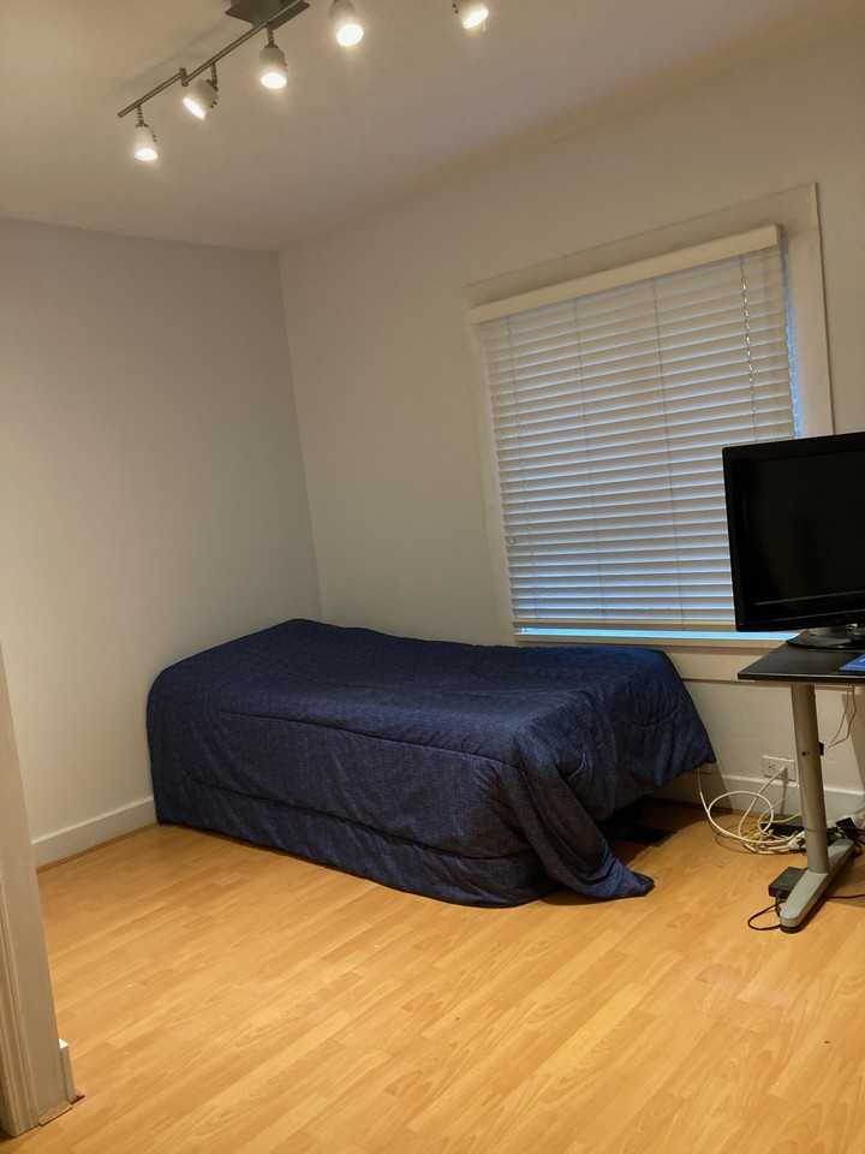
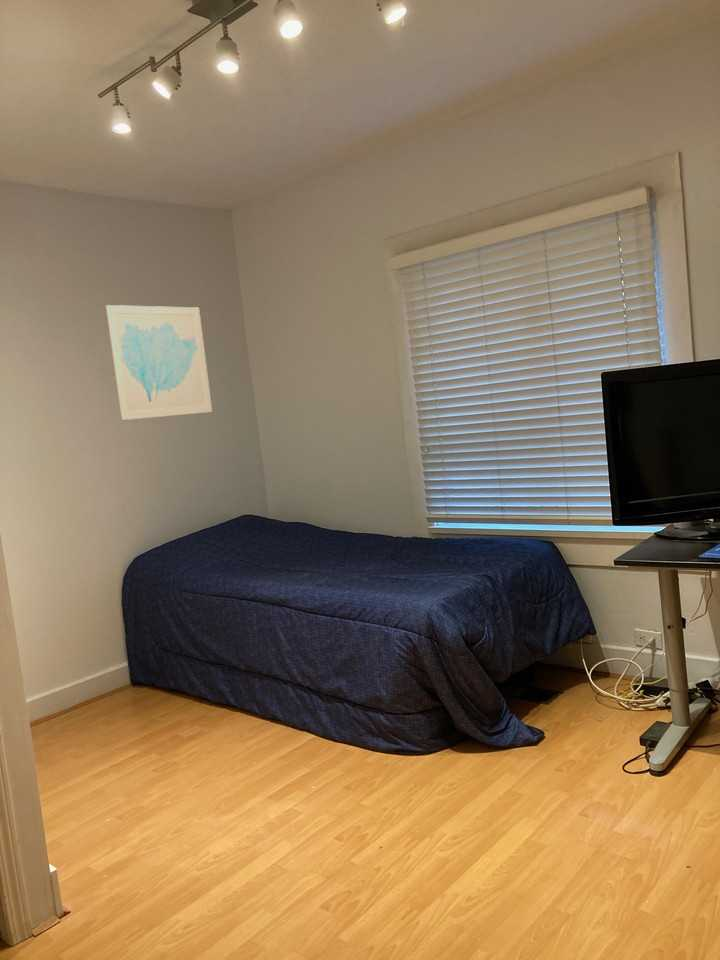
+ wall art [105,304,213,421]
